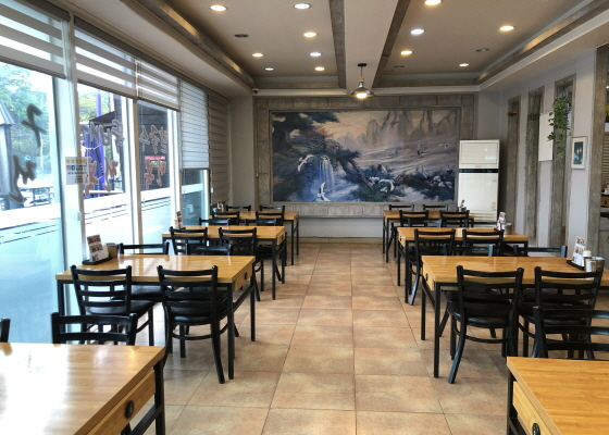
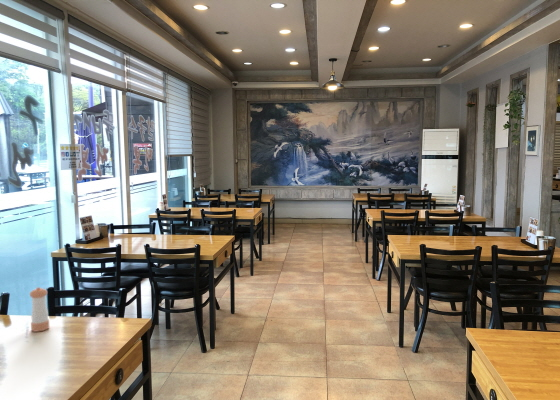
+ pepper shaker [29,286,50,333]
